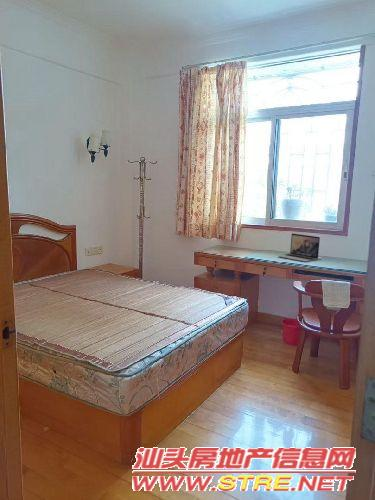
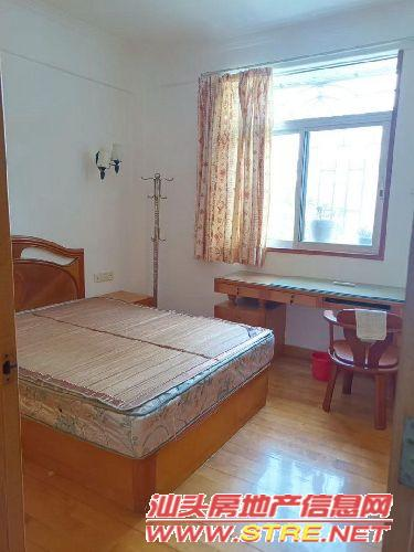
- laptop [277,232,321,263]
